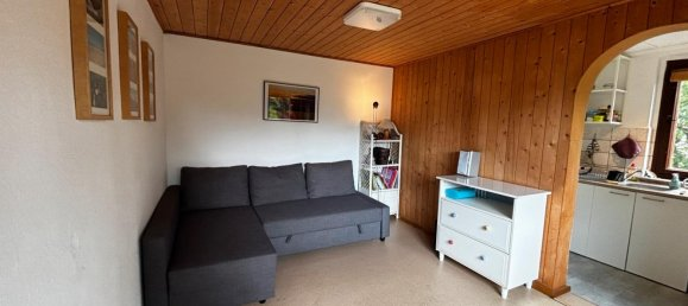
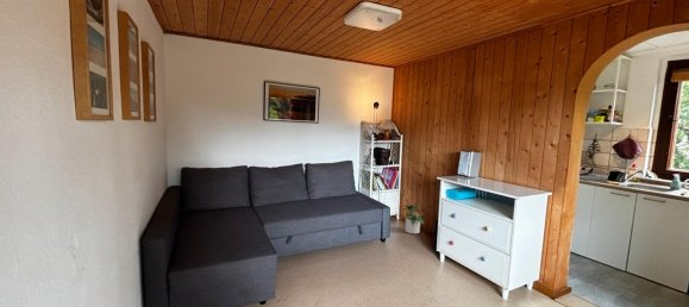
+ potted plant [399,202,425,234]
